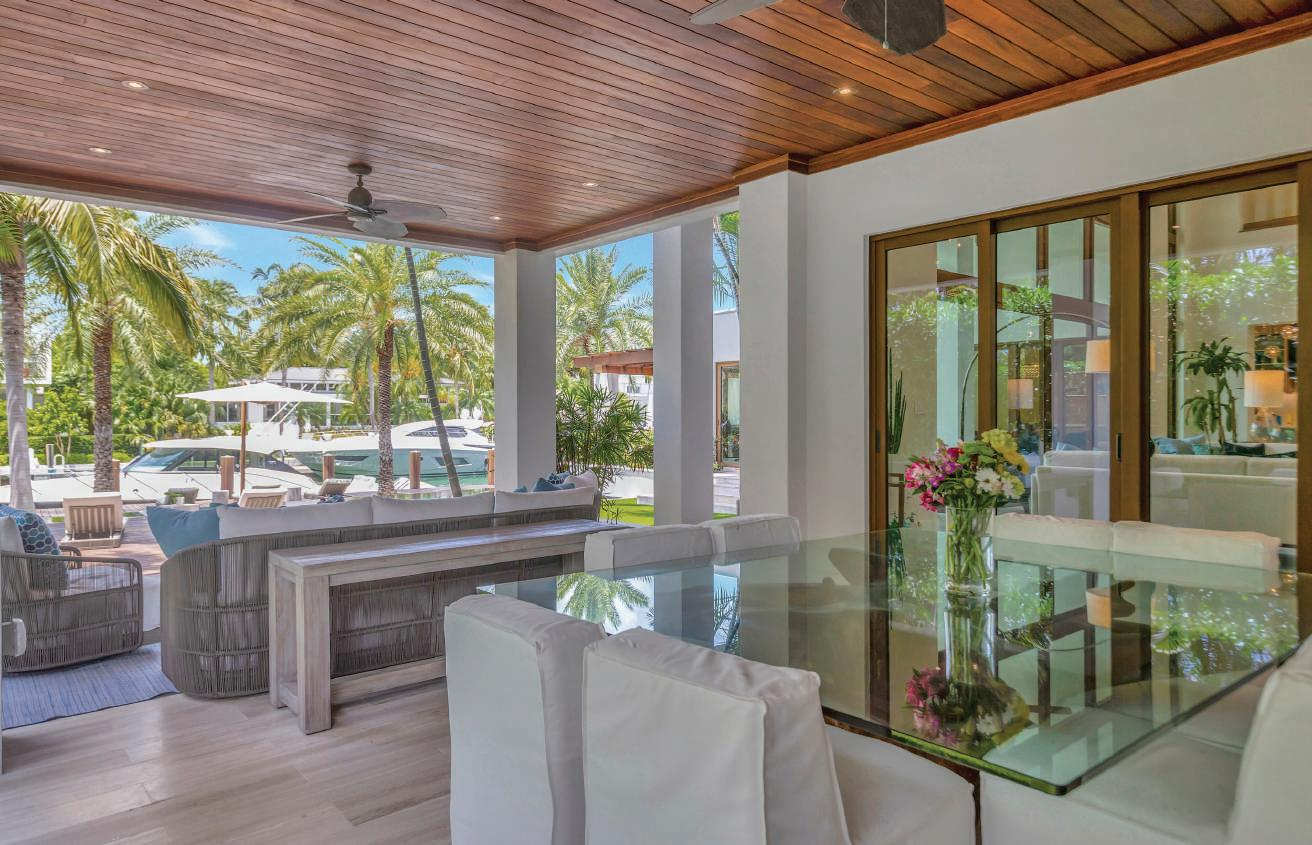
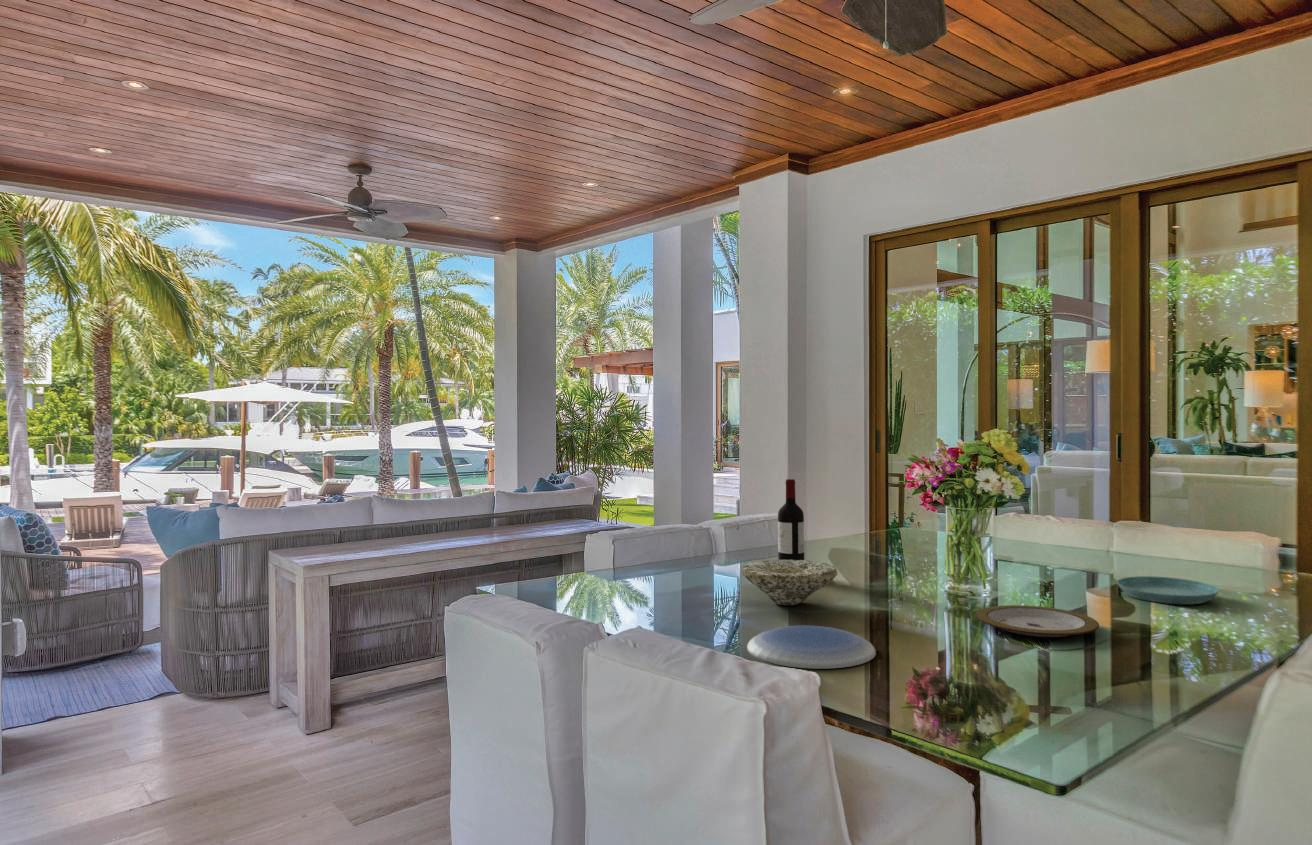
+ wine bottle [777,478,805,560]
+ plate [974,604,1100,639]
+ saucer [1116,575,1220,605]
+ plate [746,625,877,669]
+ bowl [740,559,838,606]
